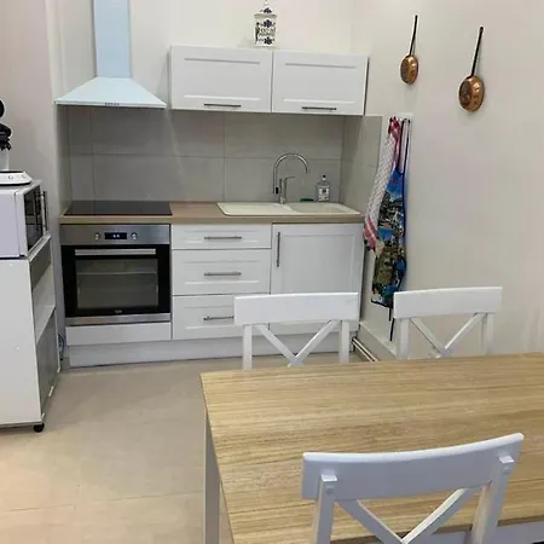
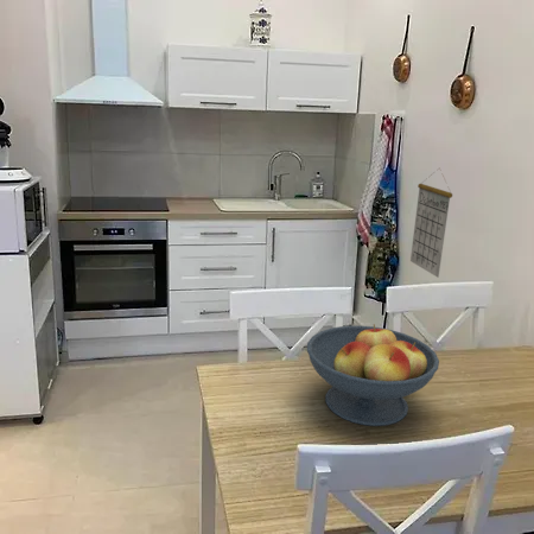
+ calendar [409,166,453,279]
+ fruit bowl [306,323,440,427]
